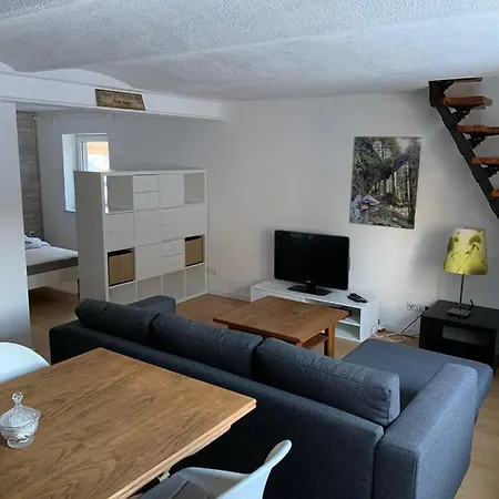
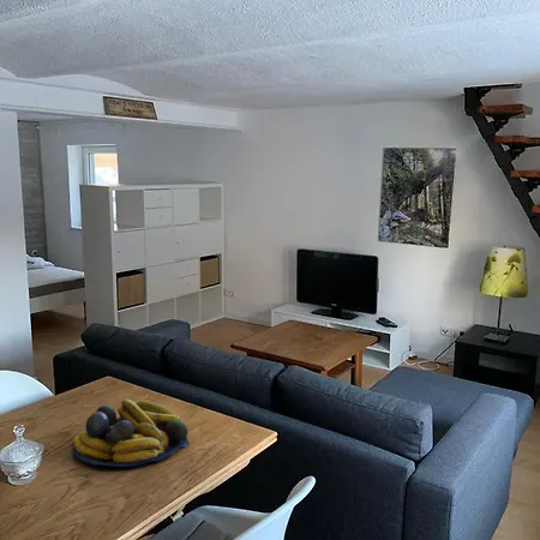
+ fruit bowl [72,398,191,468]
